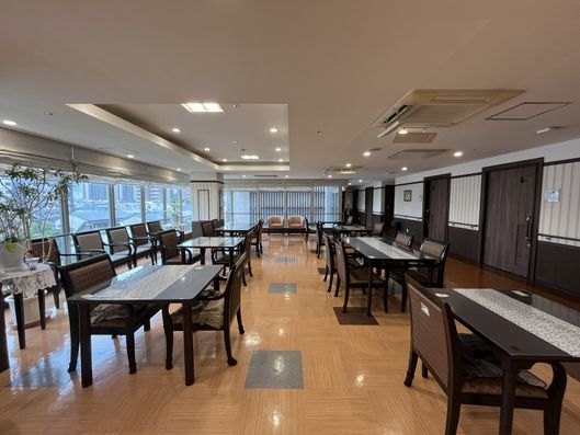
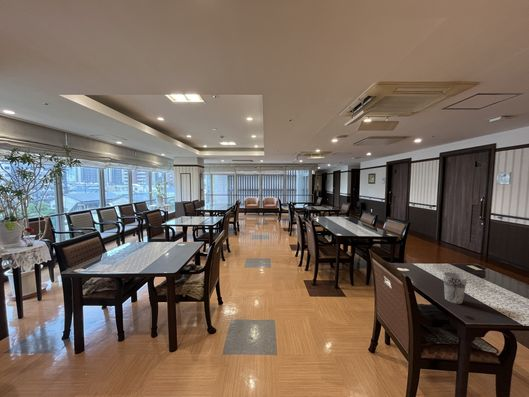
+ cup [442,271,468,305]
